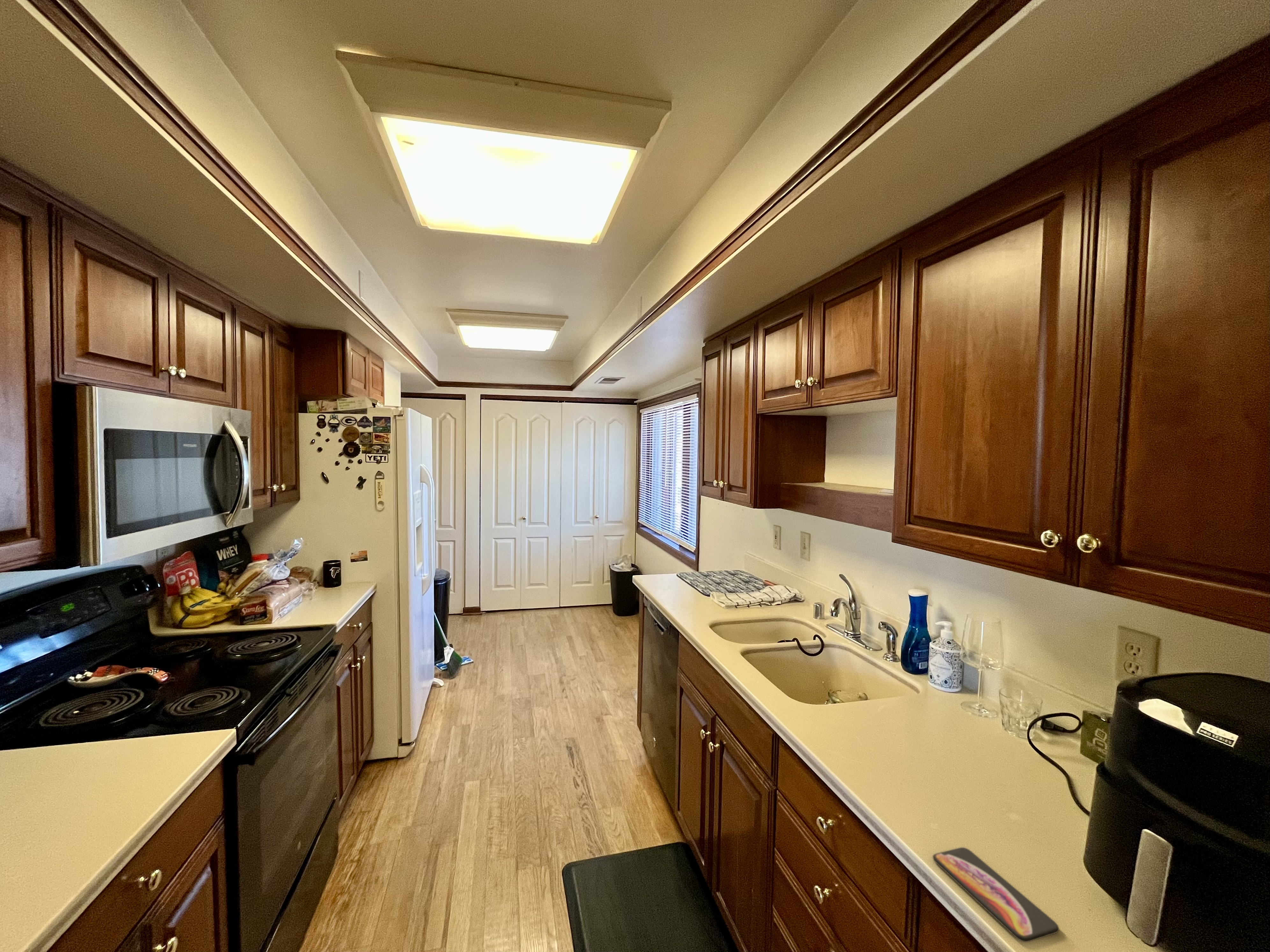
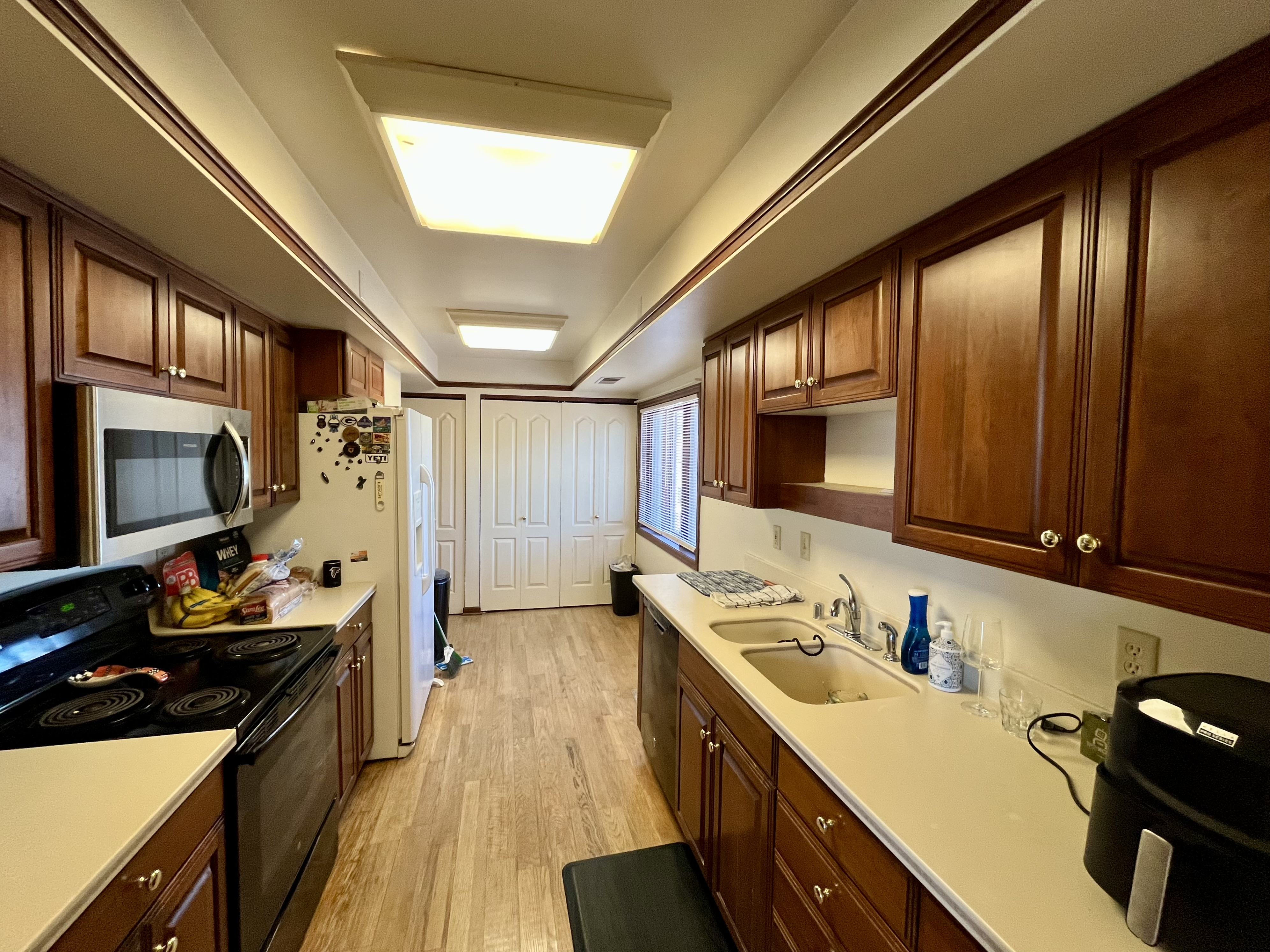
- smartphone [933,847,1059,942]
